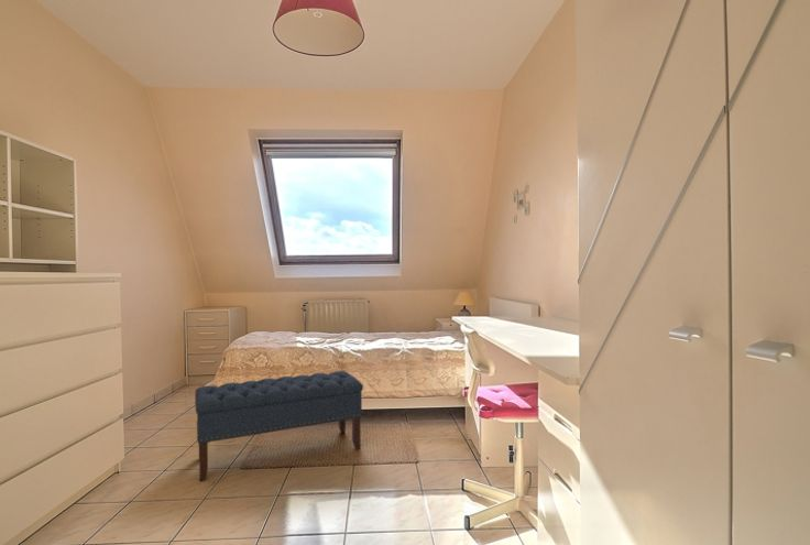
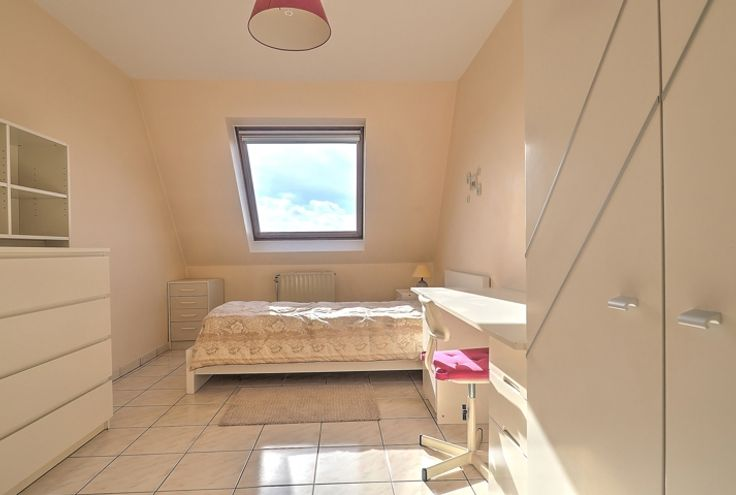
- bench [194,370,364,482]
